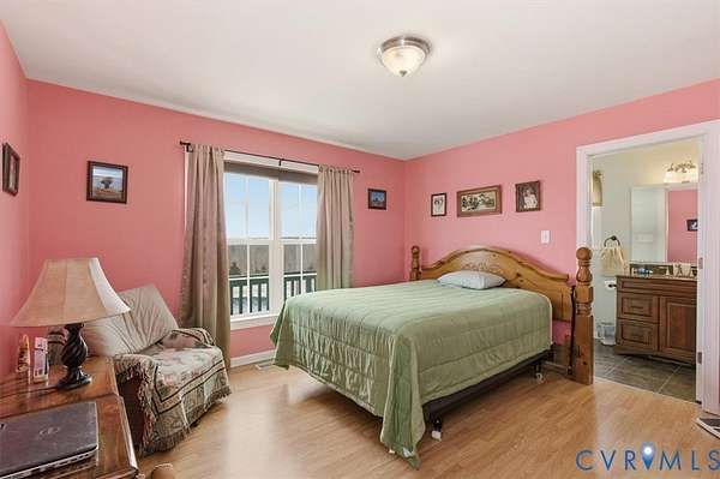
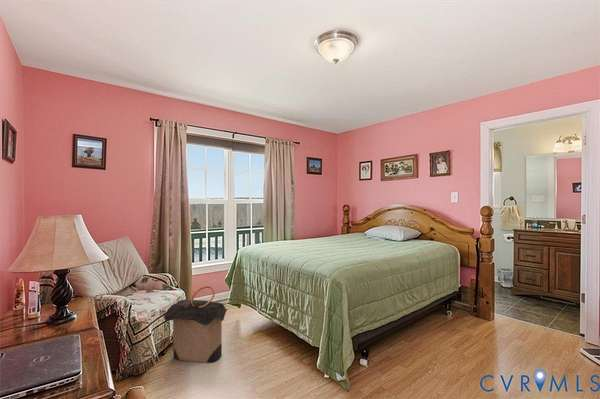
+ laundry hamper [163,285,229,364]
